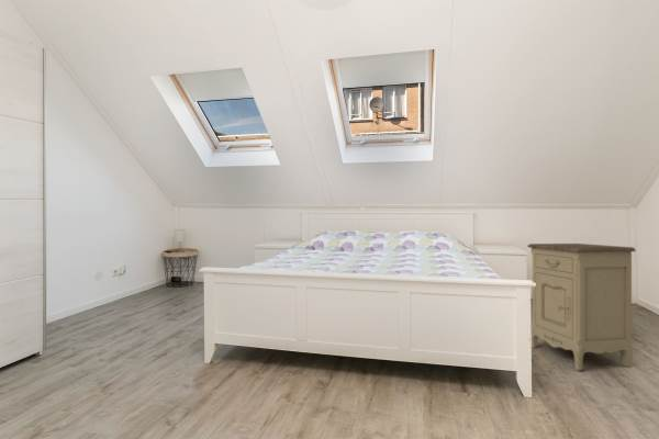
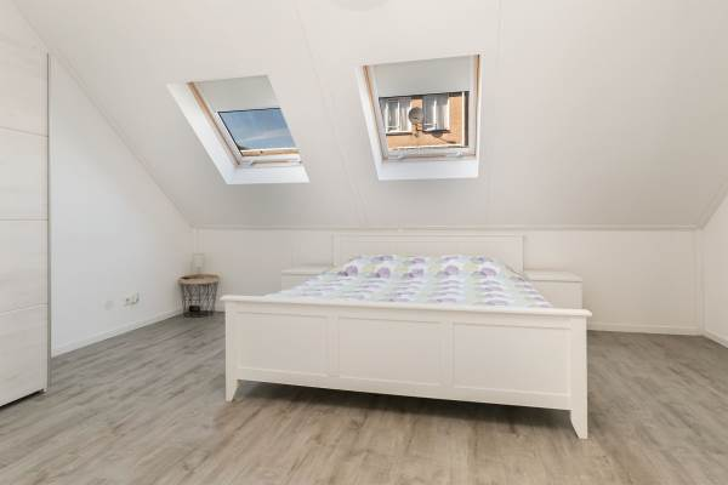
- nightstand [526,243,637,371]
